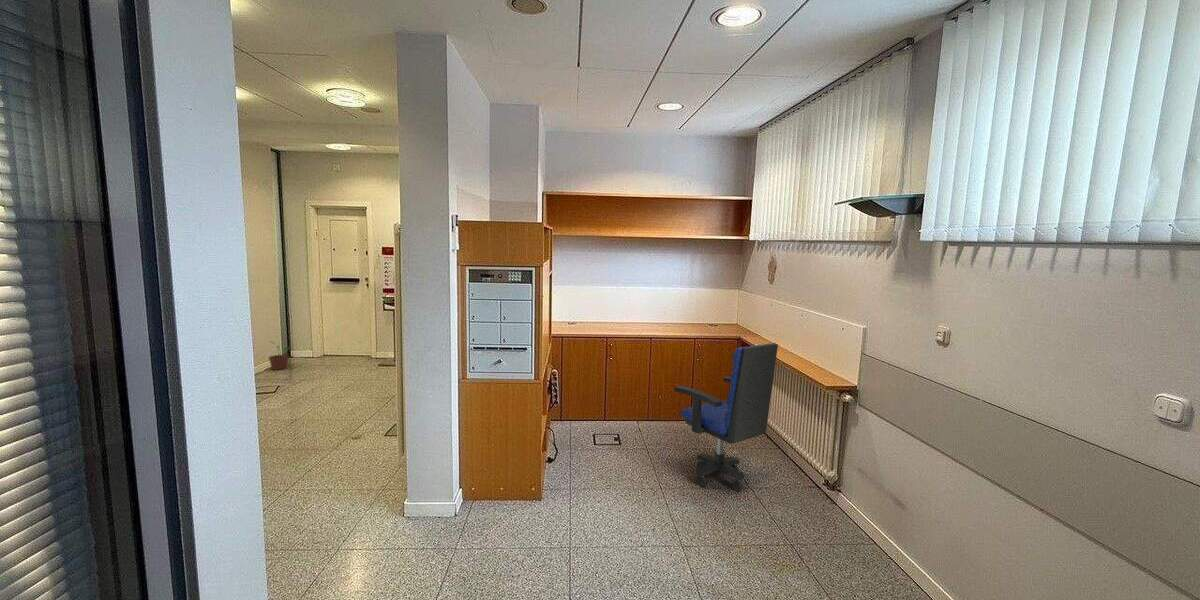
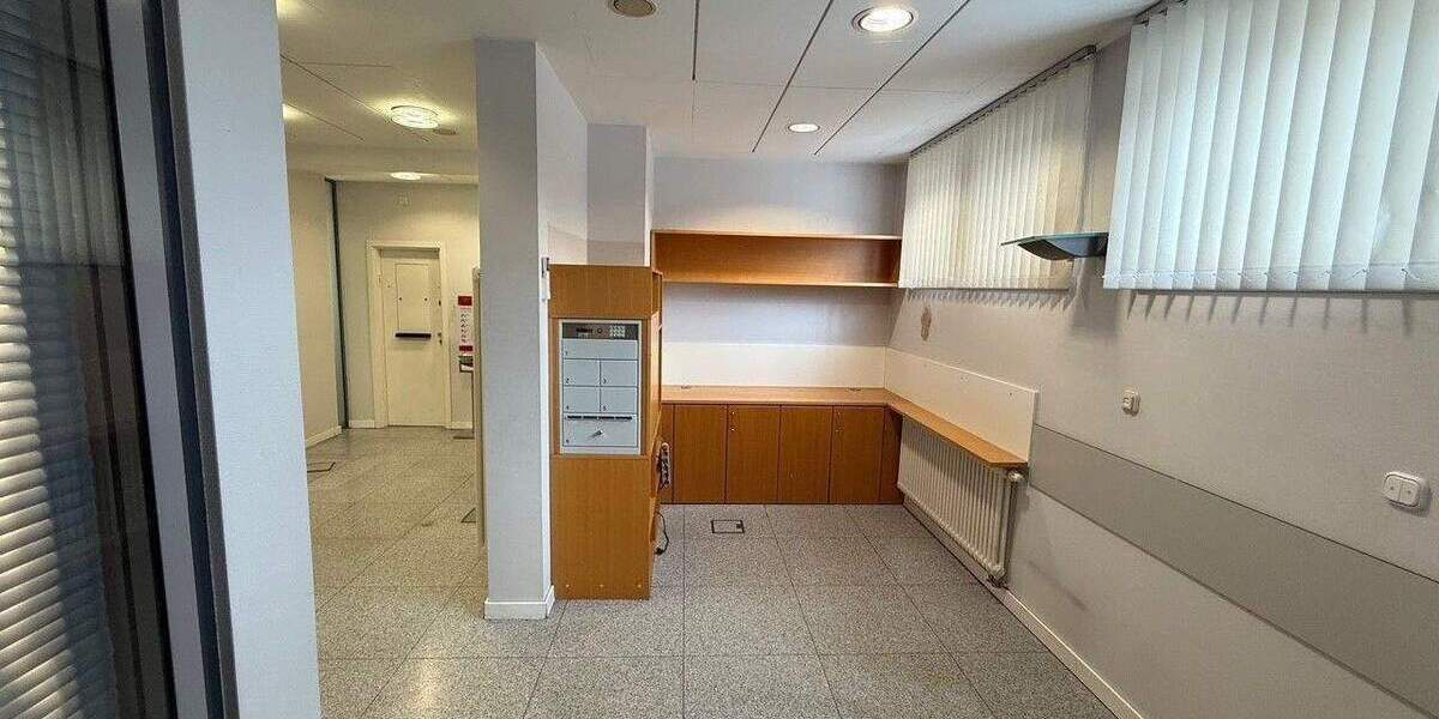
- potted plant [268,341,291,371]
- office chair [673,342,779,492]
